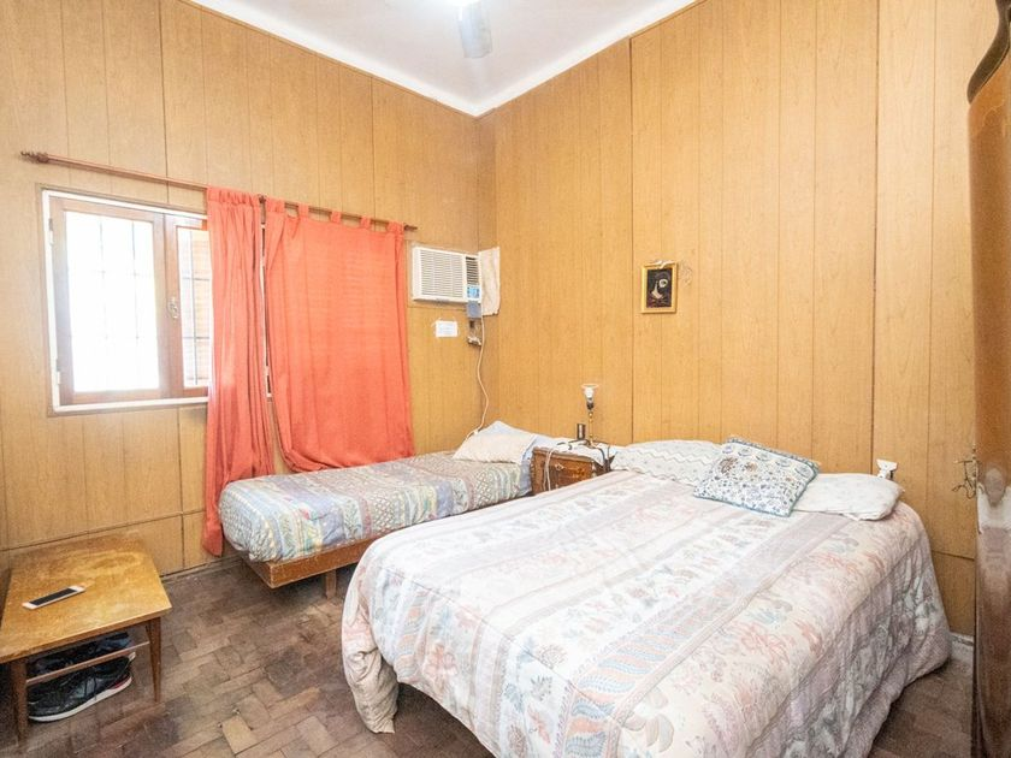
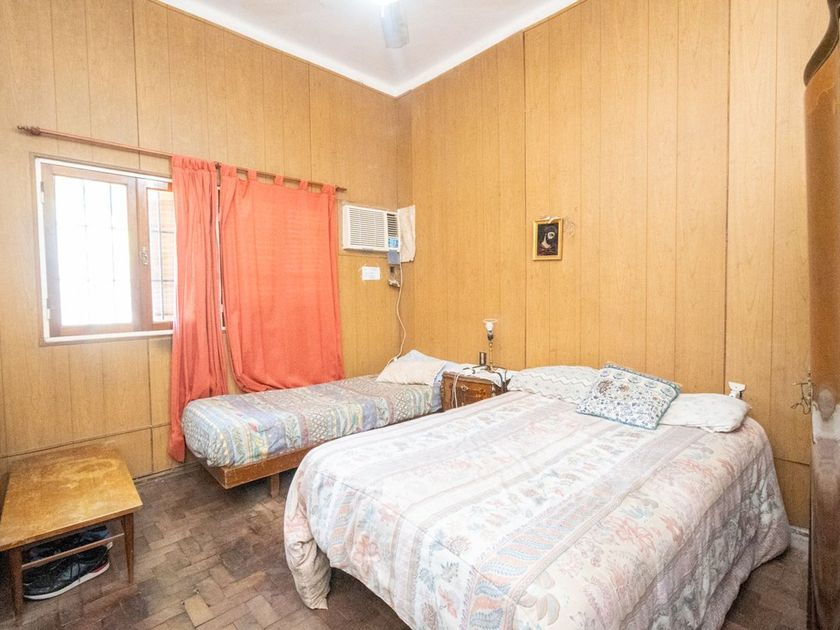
- cell phone [20,585,87,611]
